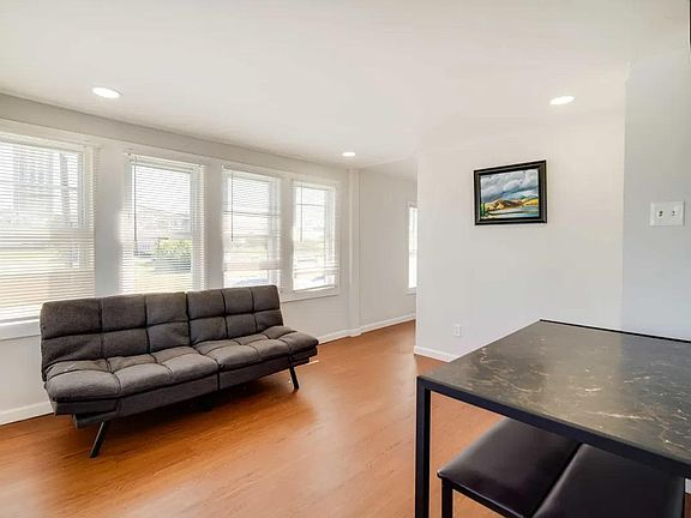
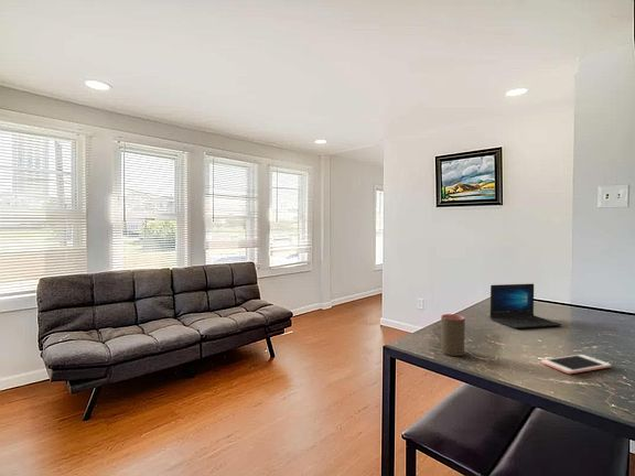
+ laptop [488,283,562,329]
+ cell phone [541,354,613,375]
+ cup [440,313,466,357]
